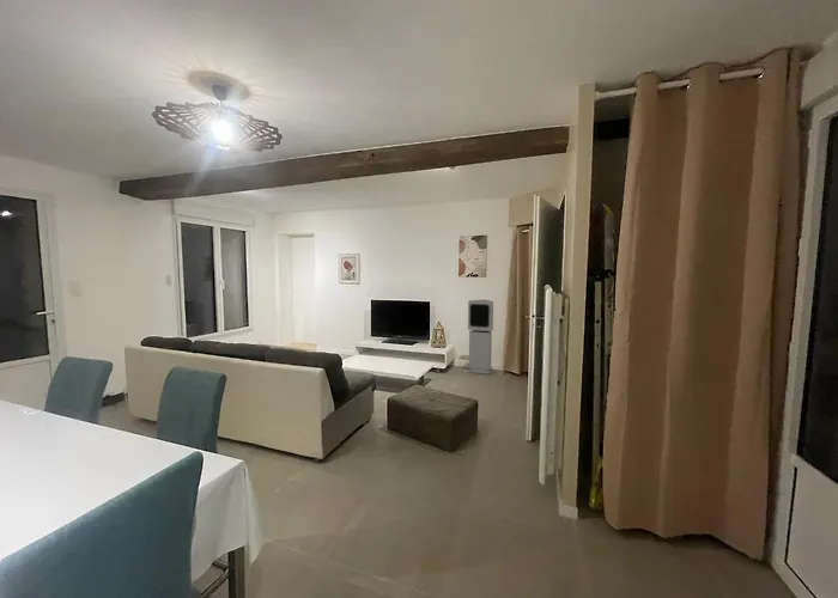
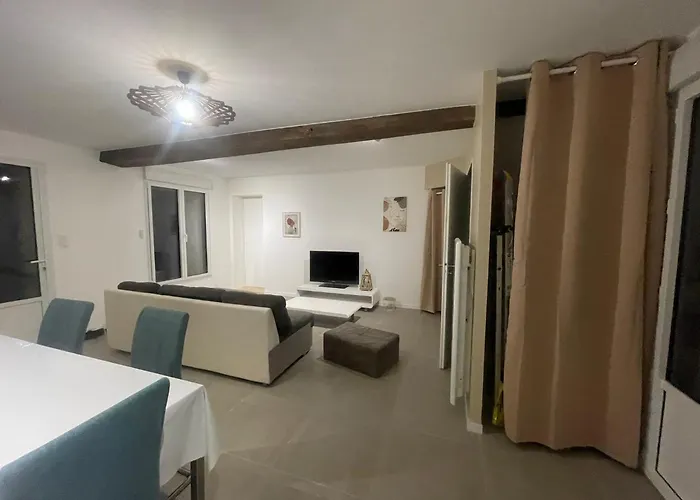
- air purifier [467,299,494,376]
